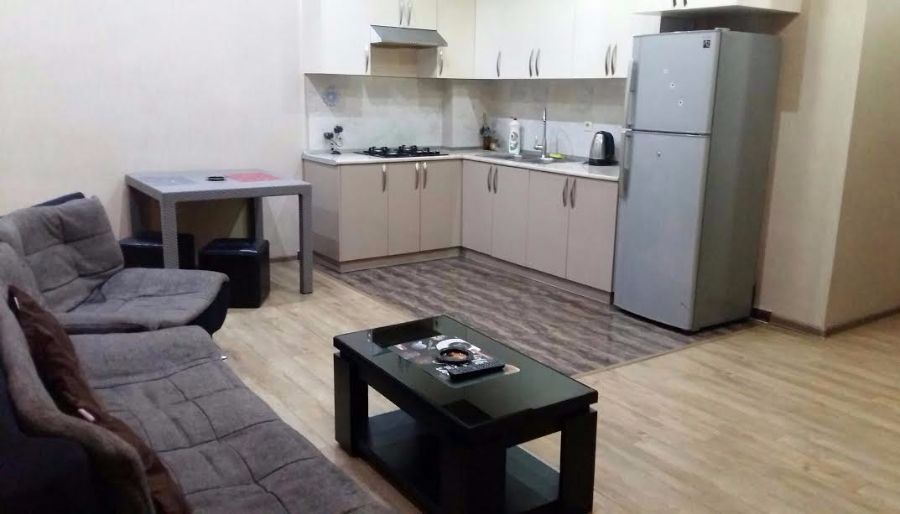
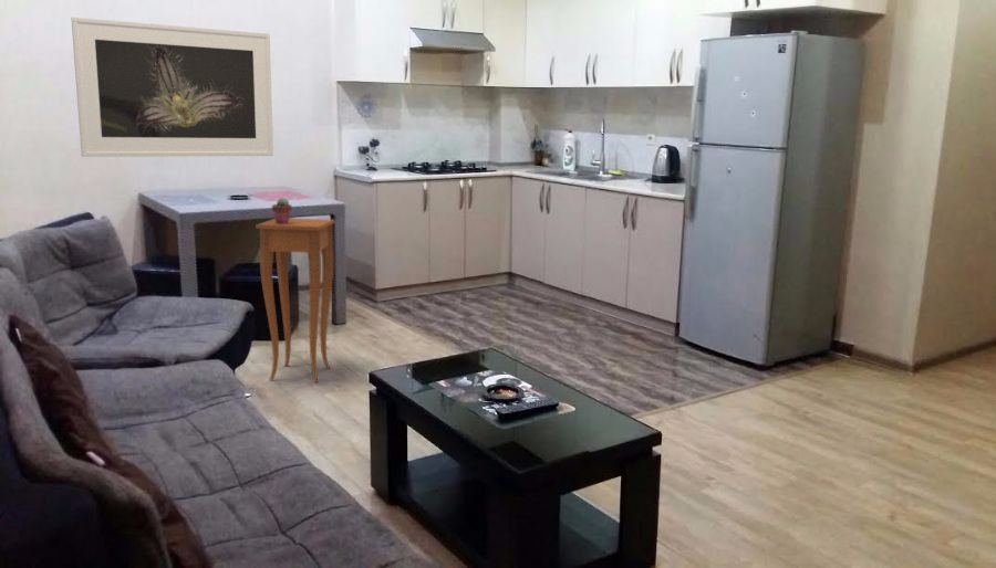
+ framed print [70,17,274,158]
+ side table [255,218,336,383]
+ potted succulent [271,197,293,224]
